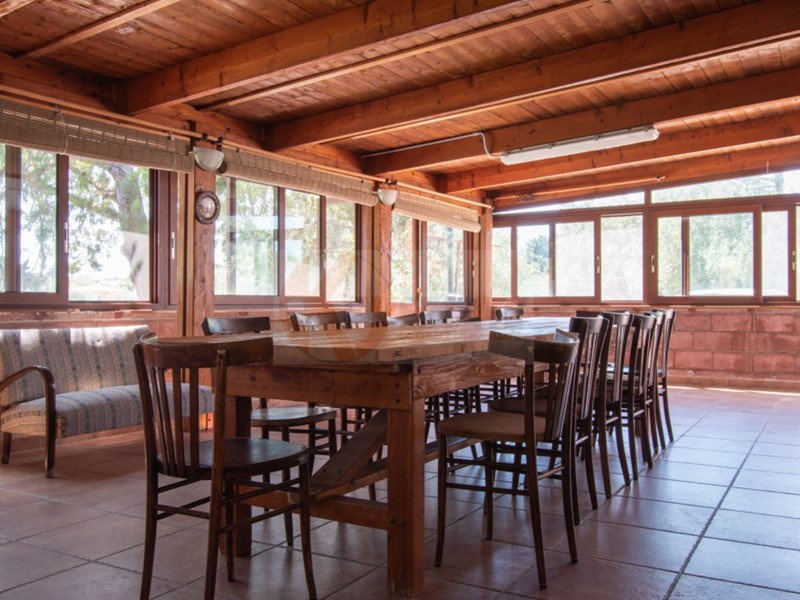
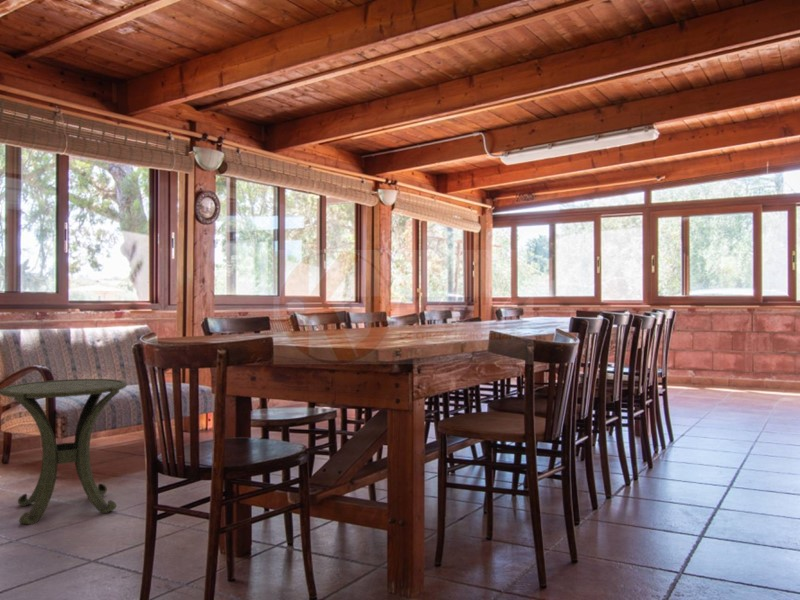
+ side table [0,378,128,525]
